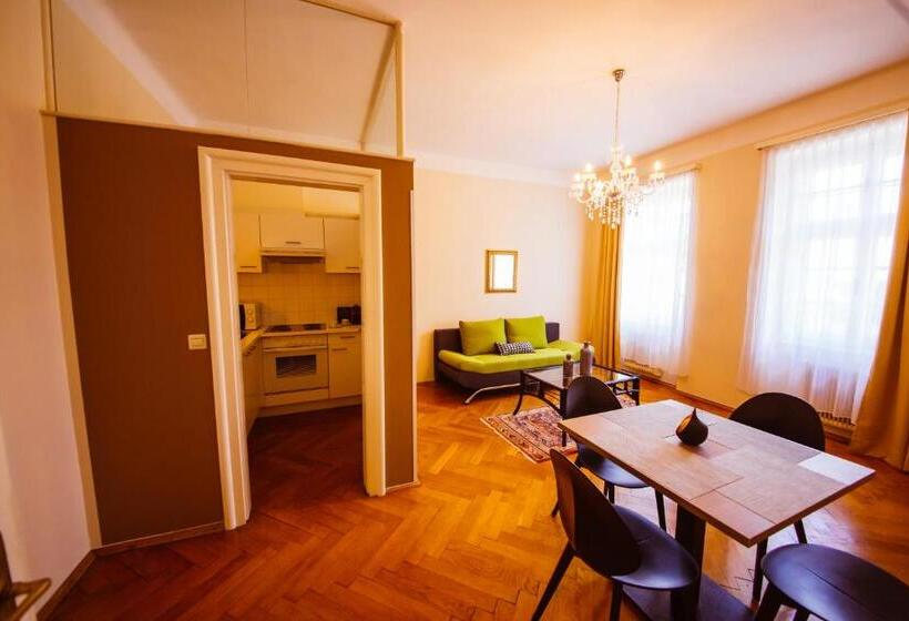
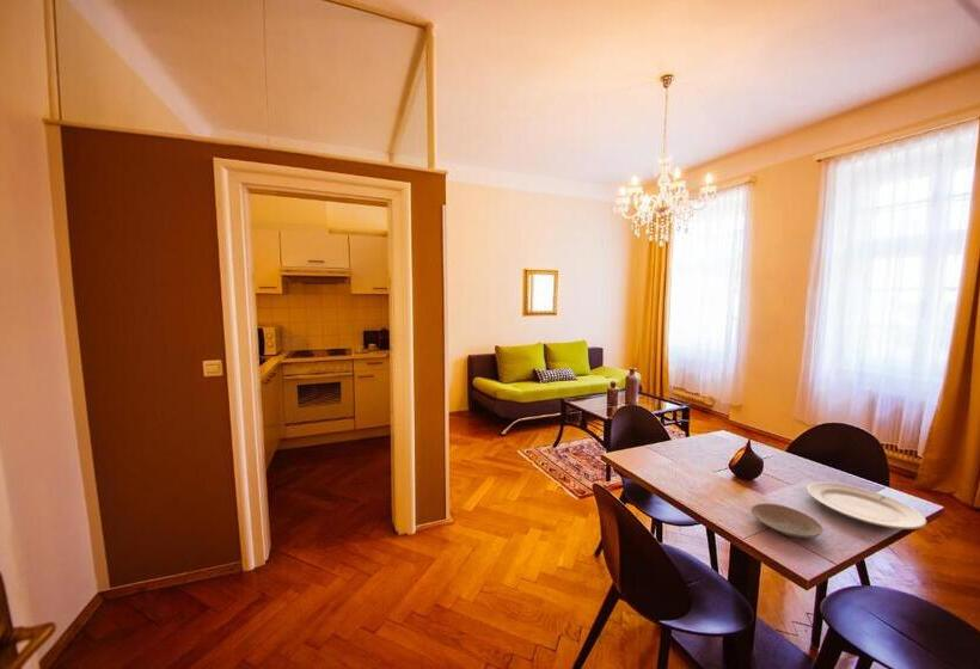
+ chinaware [806,481,927,530]
+ plate [751,502,825,539]
